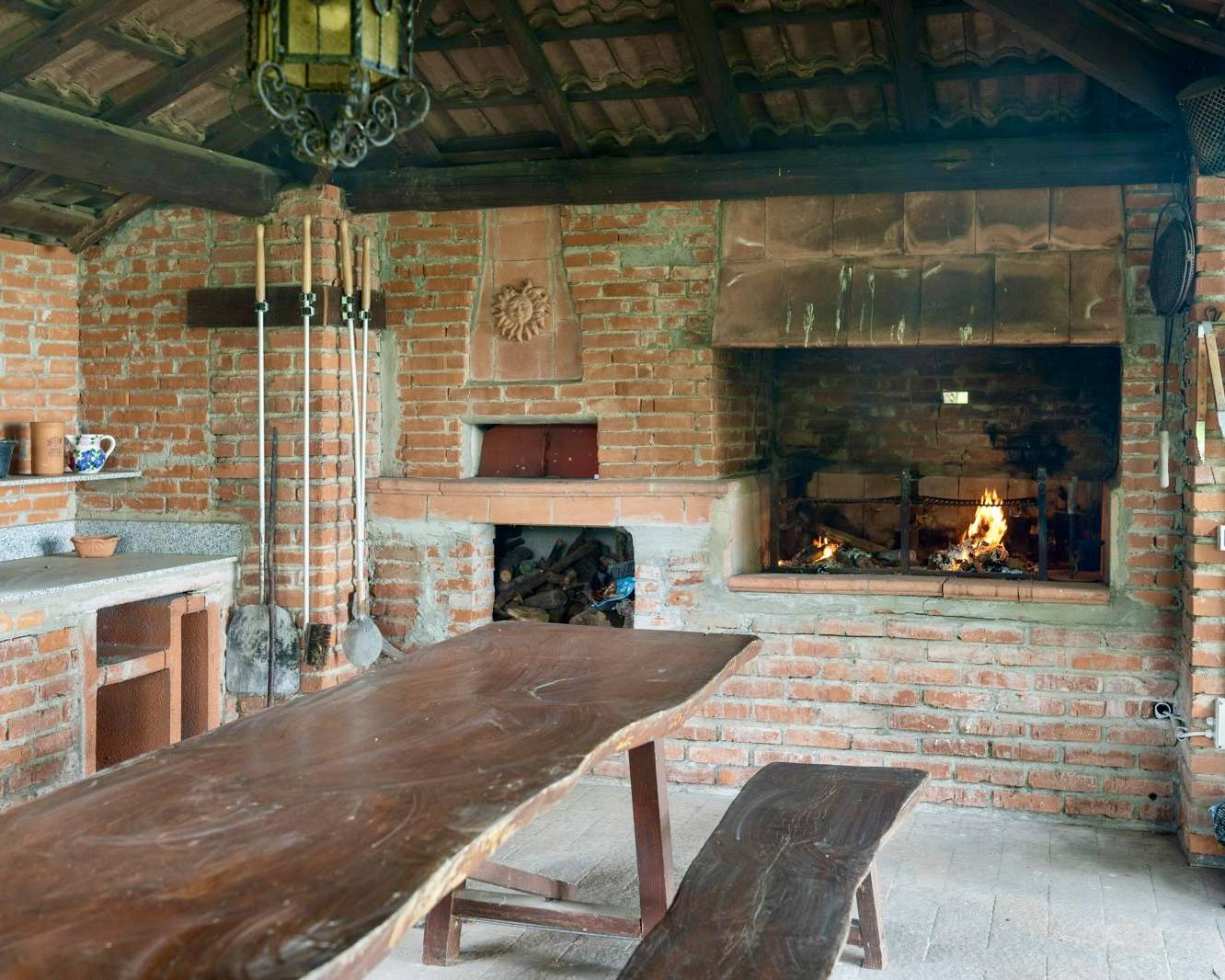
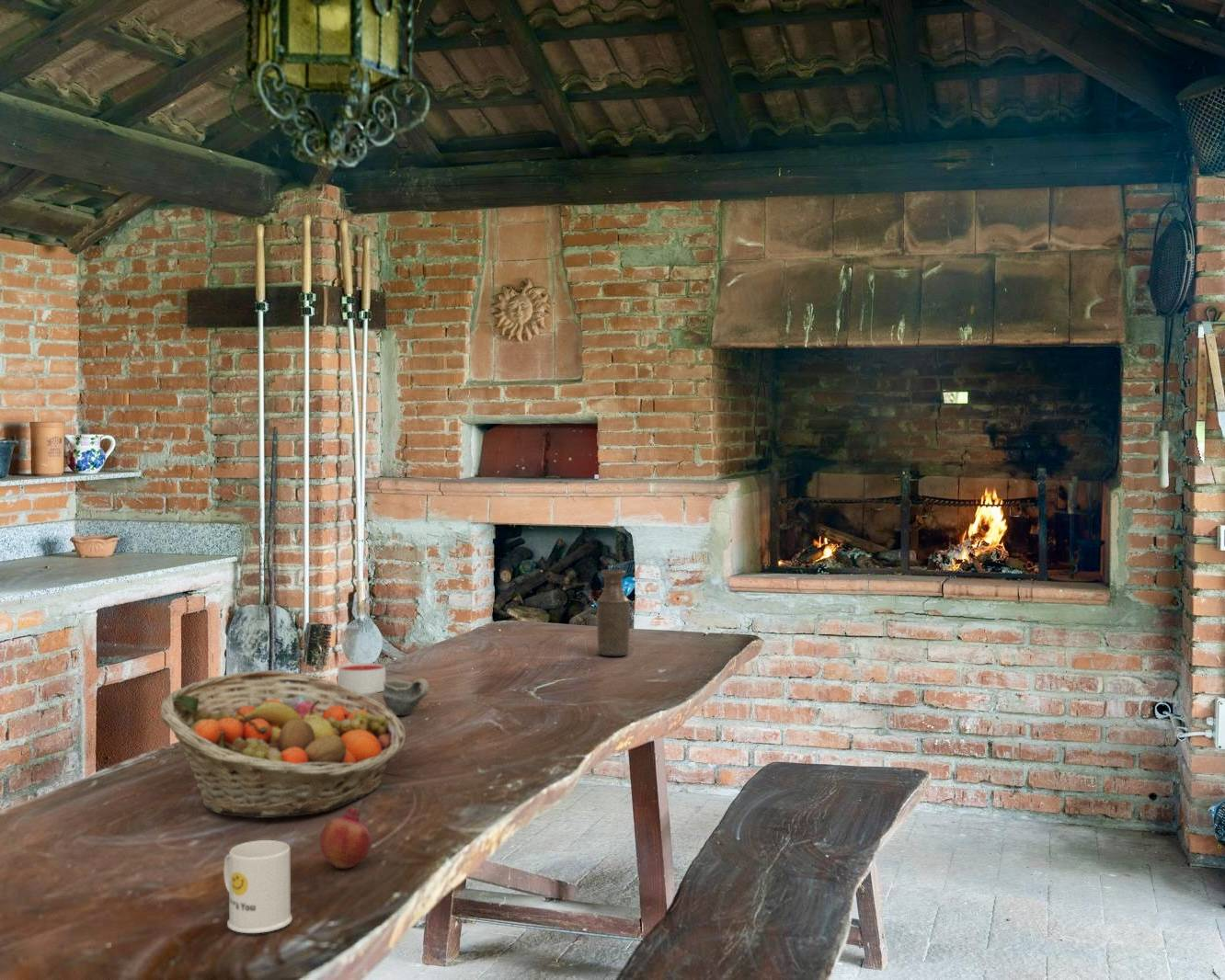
+ mug [223,839,293,934]
+ candle [338,662,386,695]
+ cup [382,678,429,716]
+ bottle [596,569,630,657]
+ fruit [319,805,371,870]
+ fruit basket [159,669,407,819]
